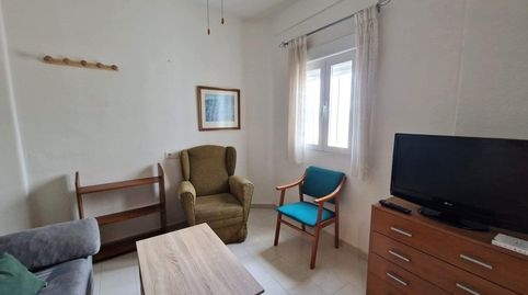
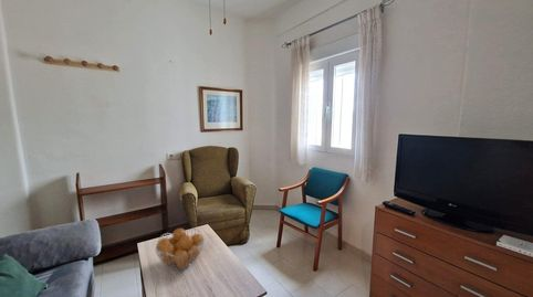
+ fruit basket [155,227,206,272]
